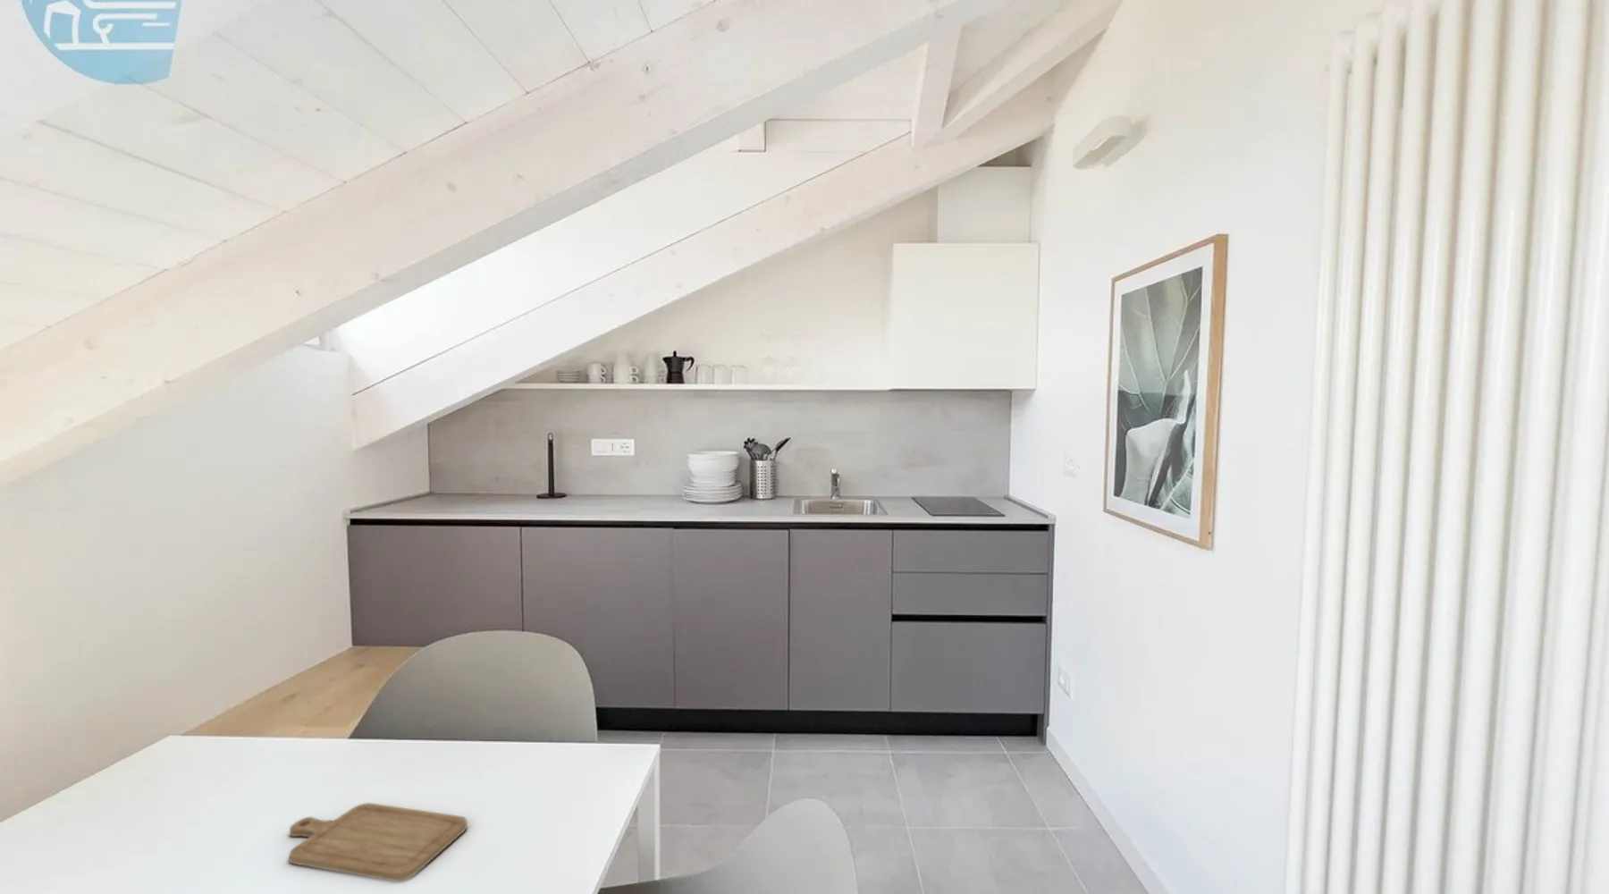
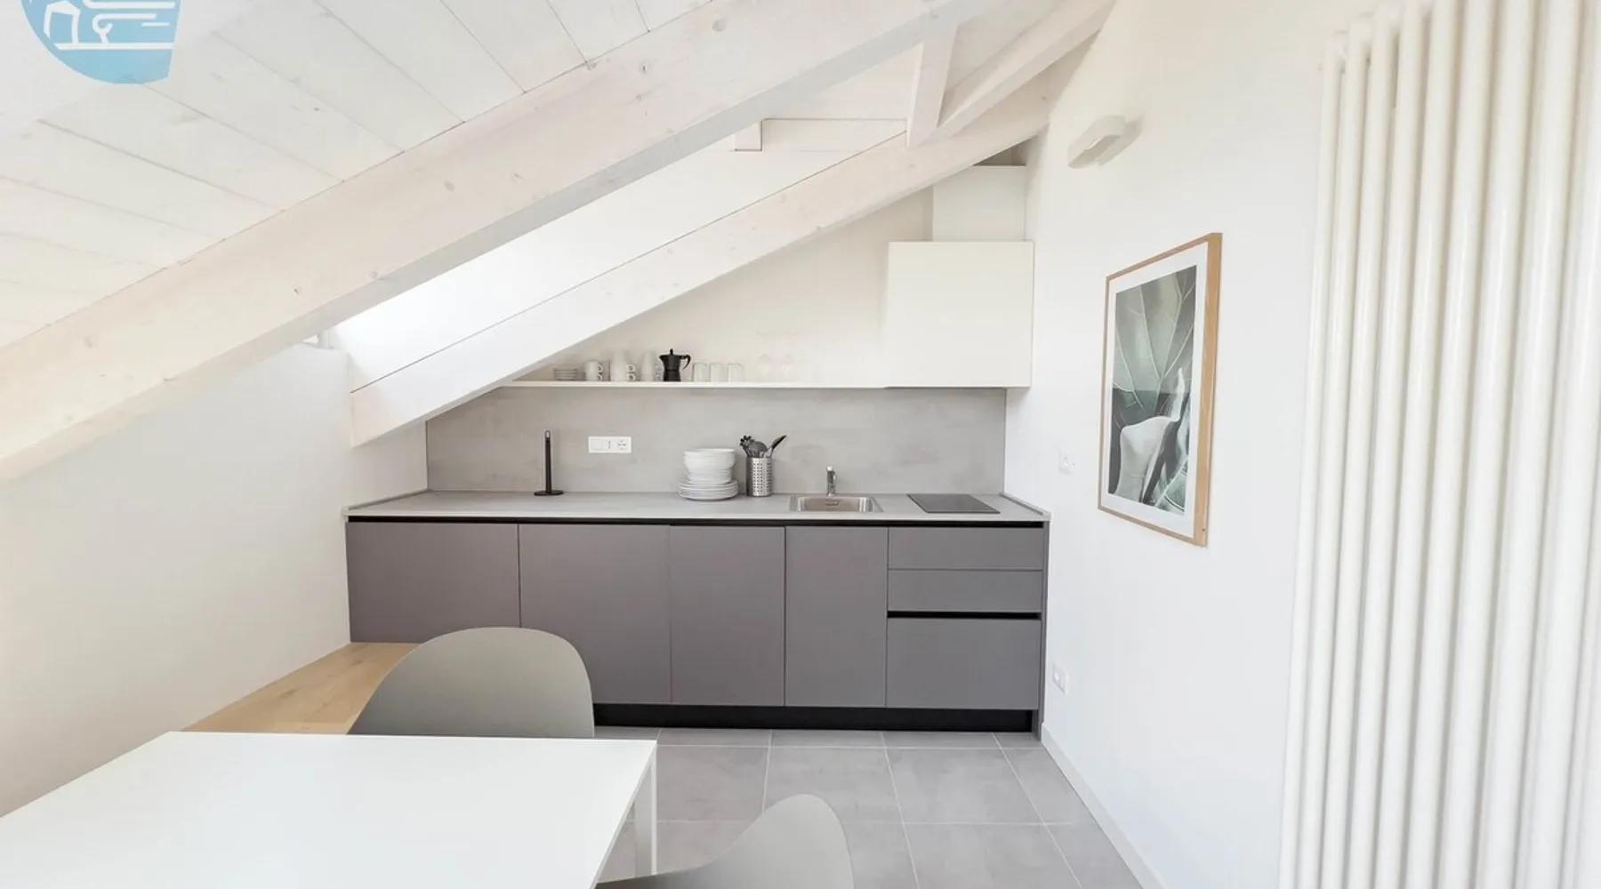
- chopping board [288,802,469,882]
